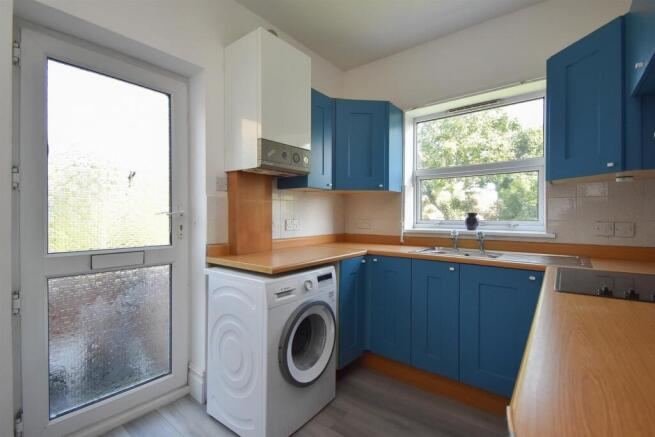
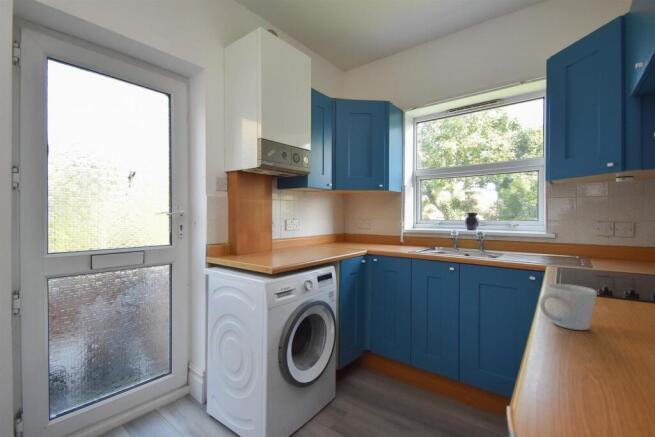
+ mug [539,283,598,331]
